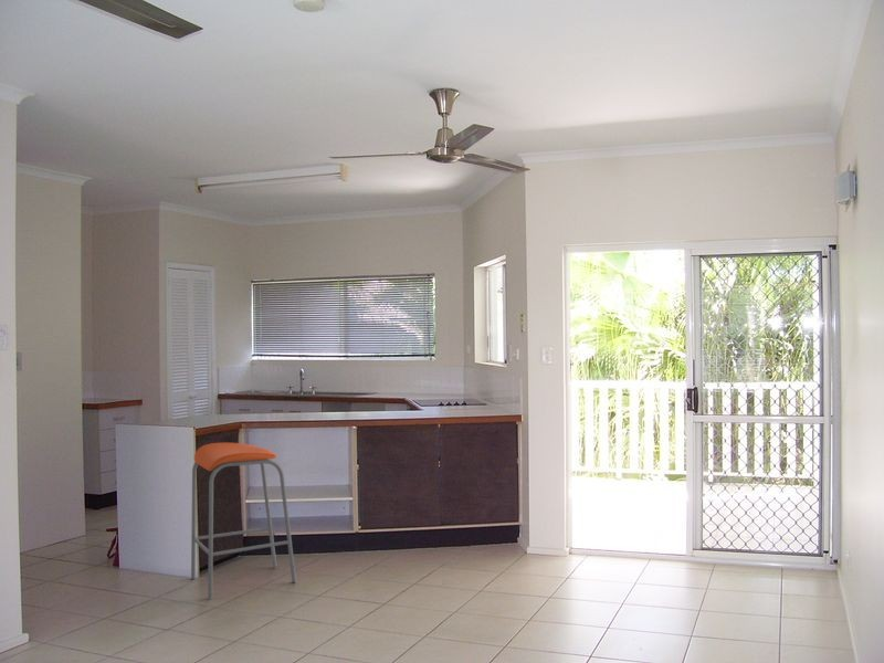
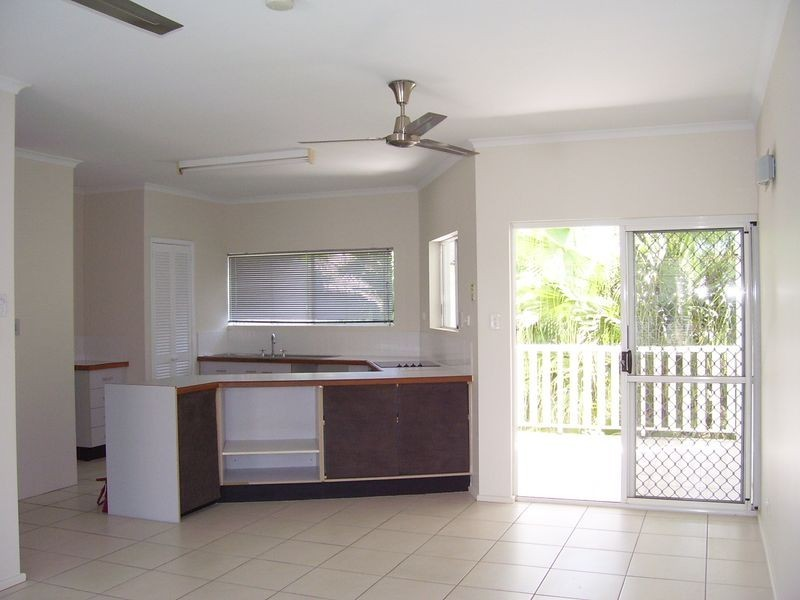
- bar stool [190,441,297,600]
